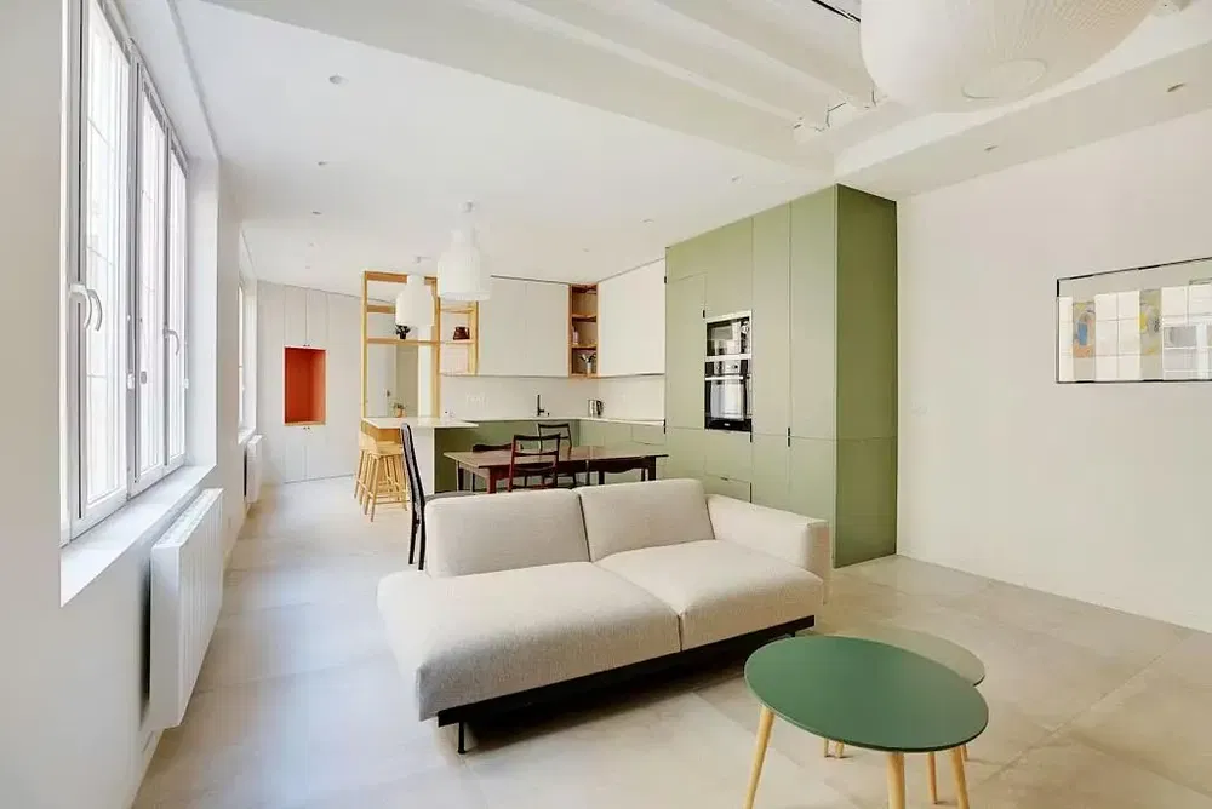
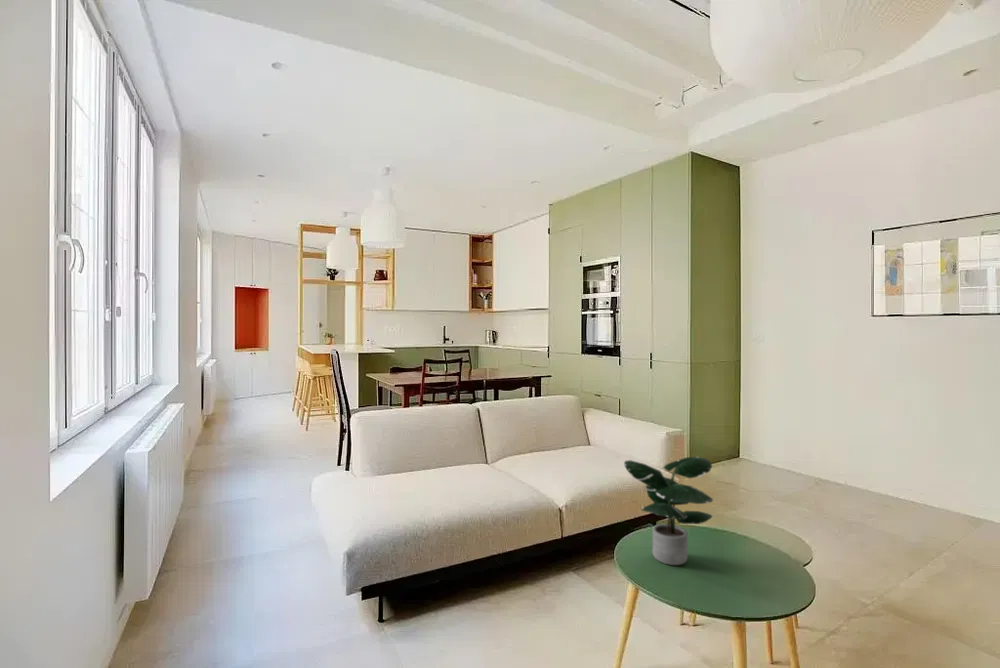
+ potted plant [623,456,714,566]
